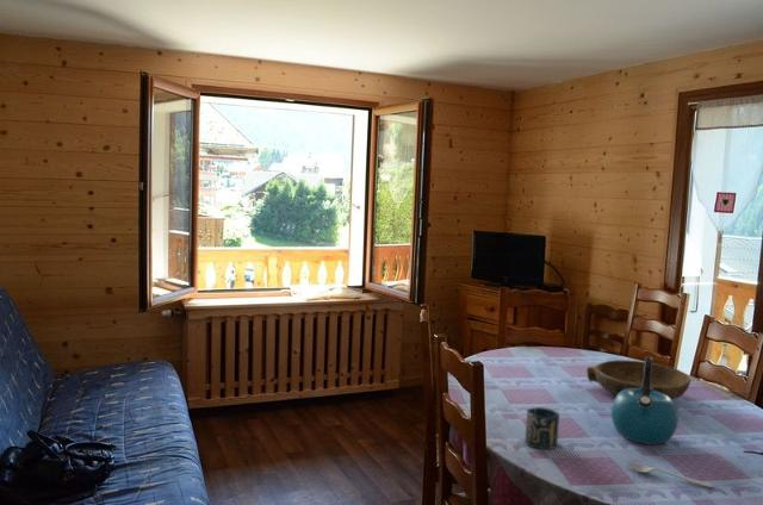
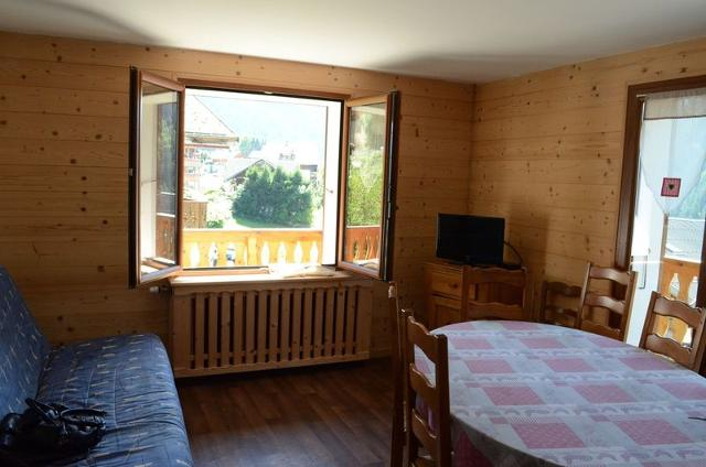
- cup [525,406,560,450]
- kettle [610,355,680,445]
- spoon [626,461,714,488]
- bowl [585,359,691,401]
